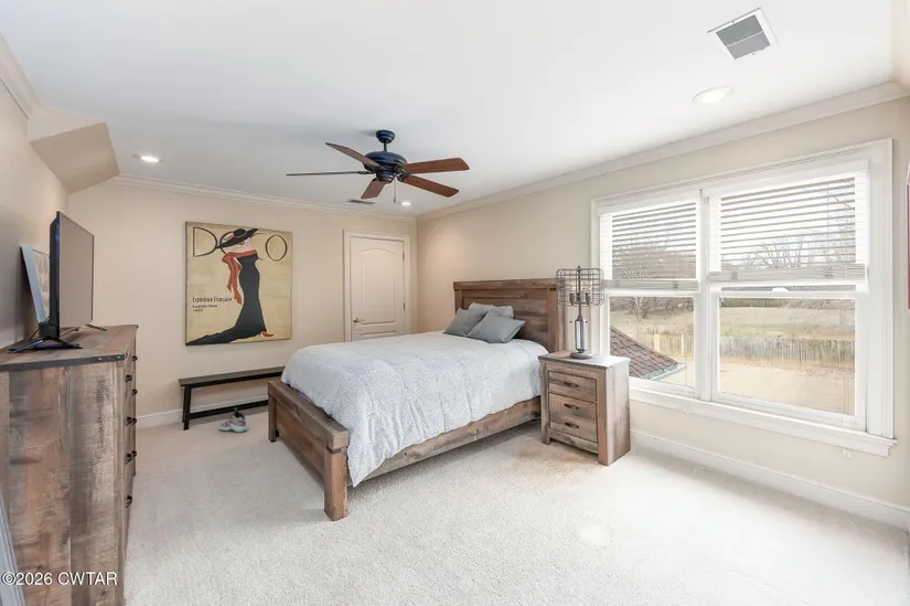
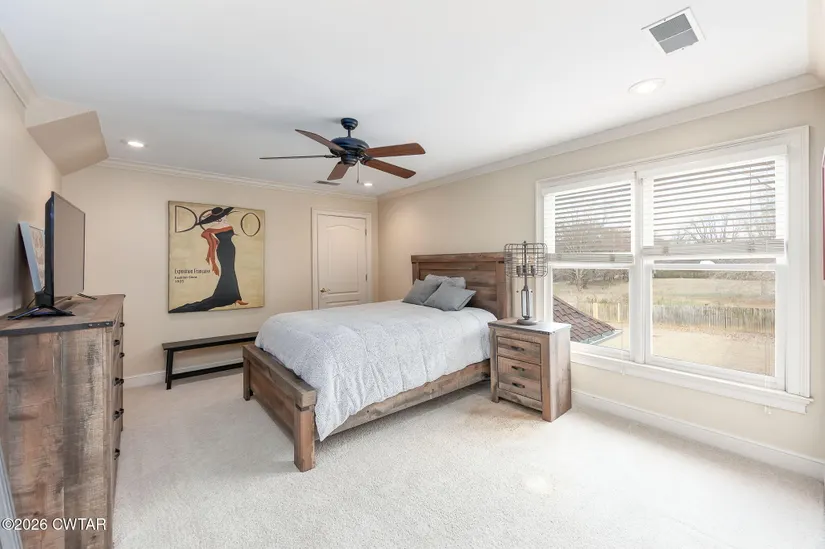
- sneaker [217,406,248,434]
